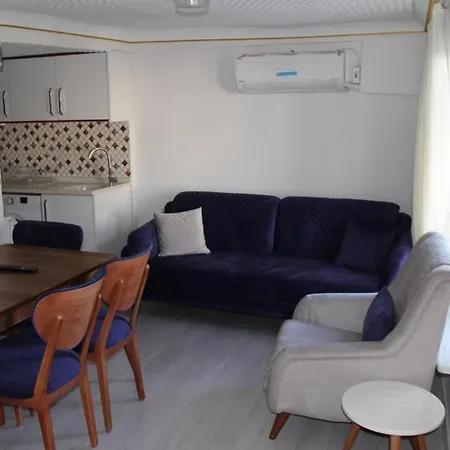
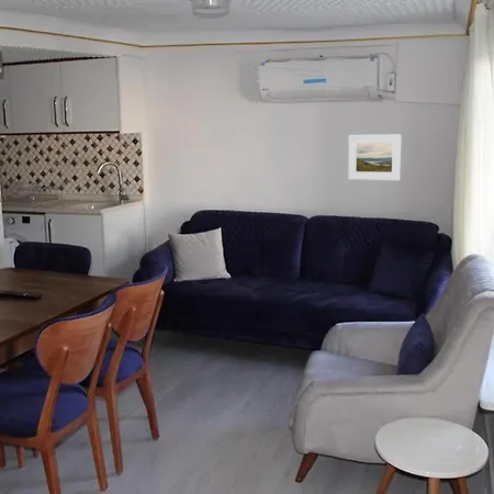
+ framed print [347,134,403,181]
